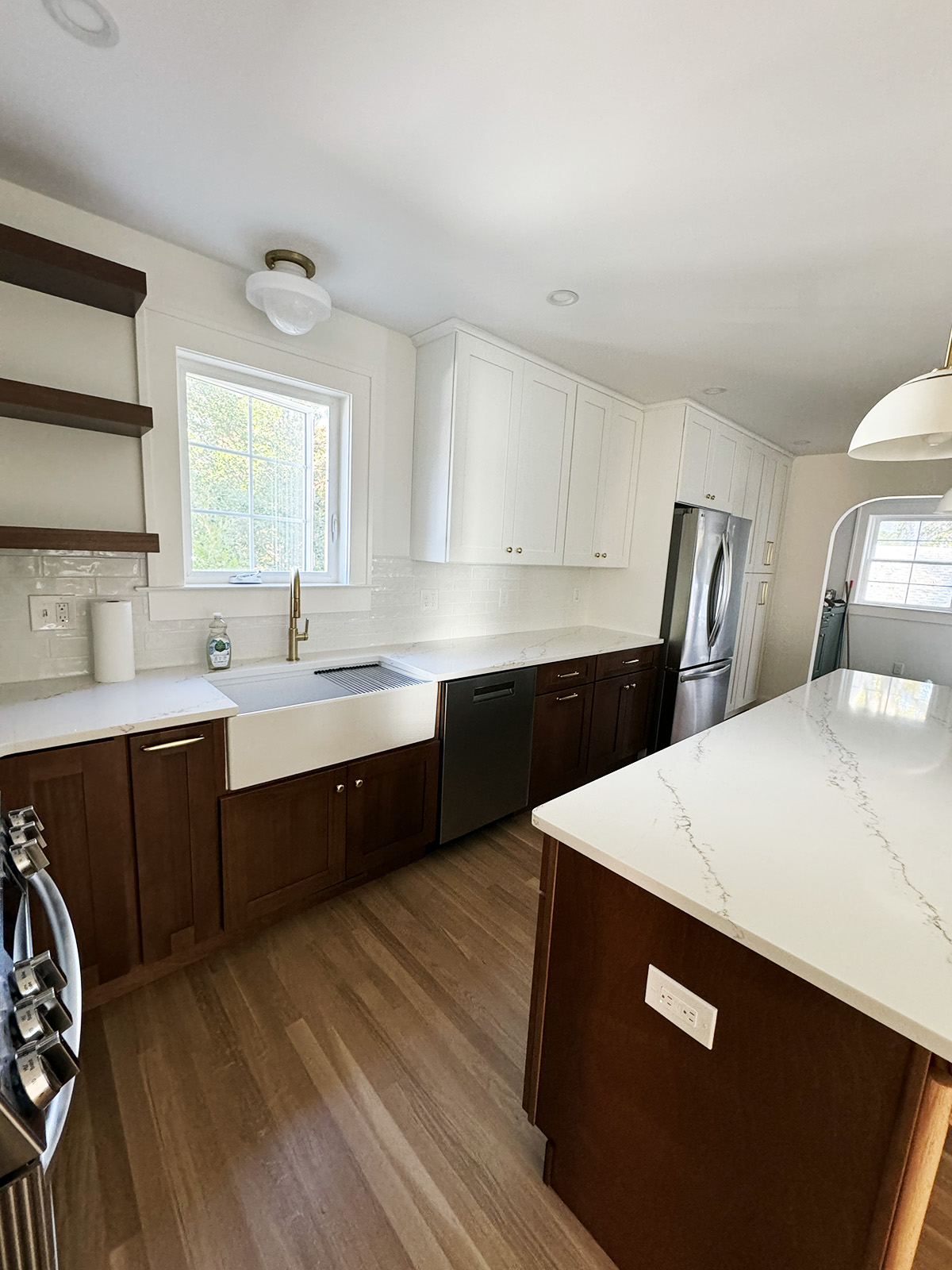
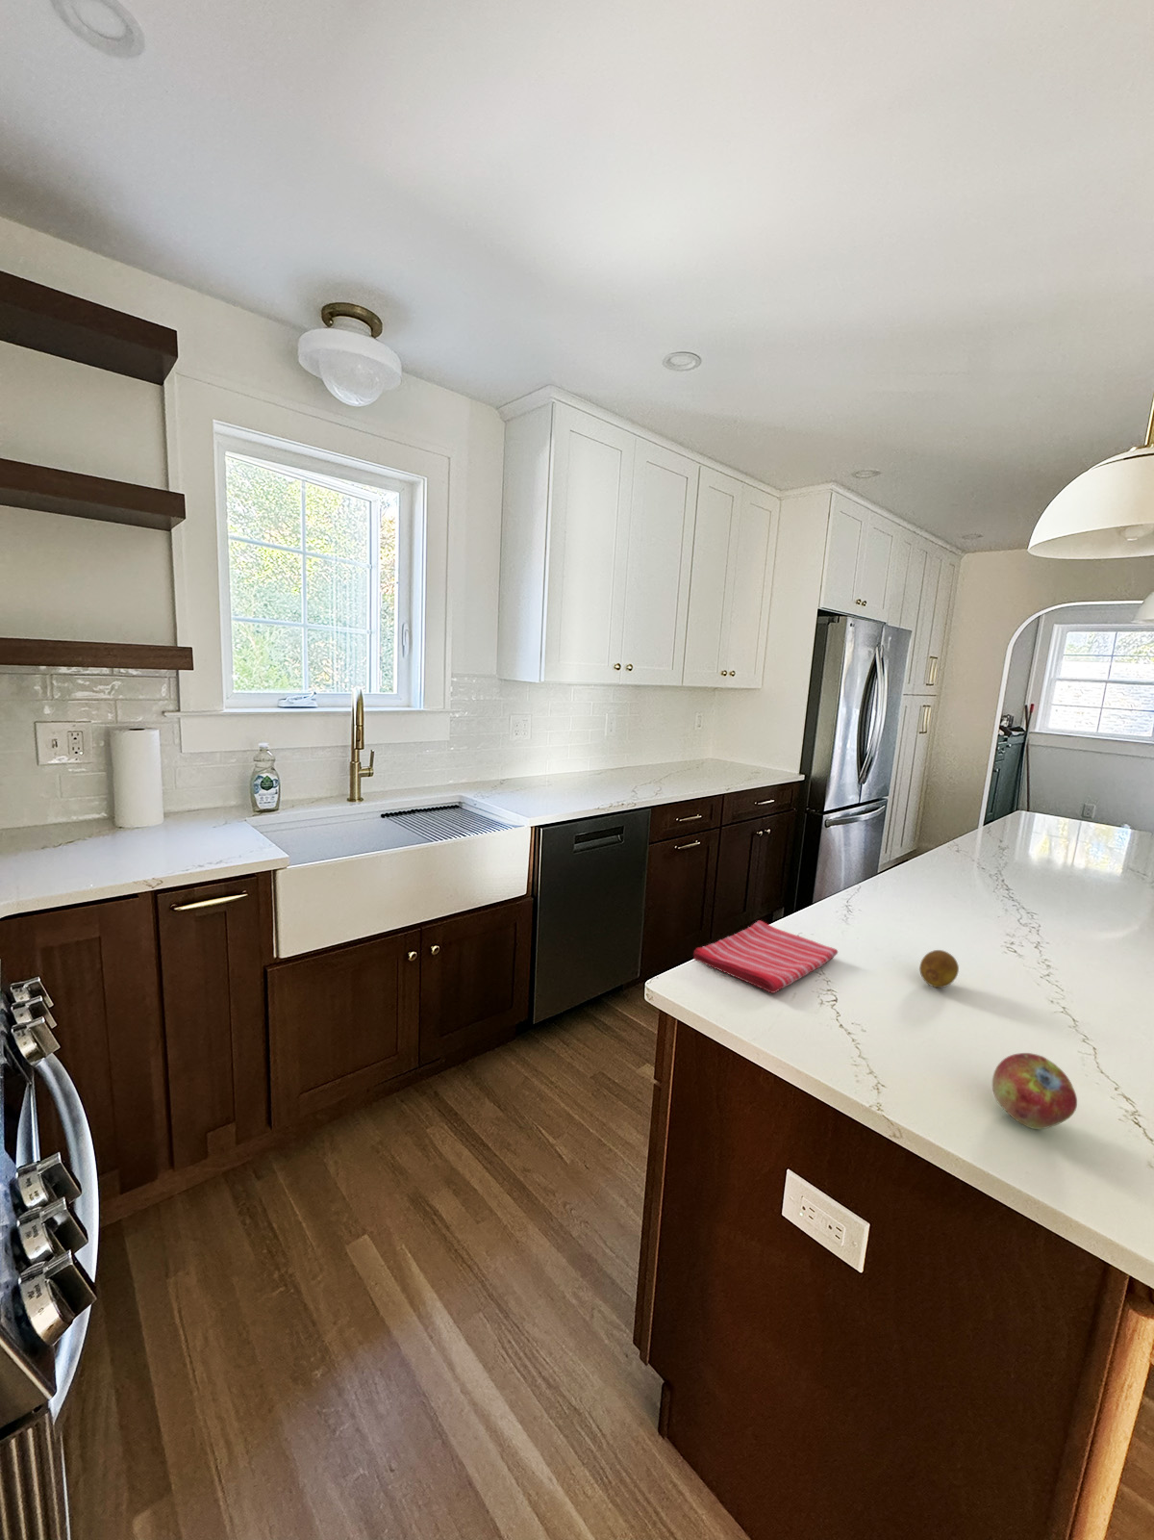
+ fruit [992,1053,1078,1130]
+ dish towel [692,919,839,994]
+ fruit [919,949,960,988]
